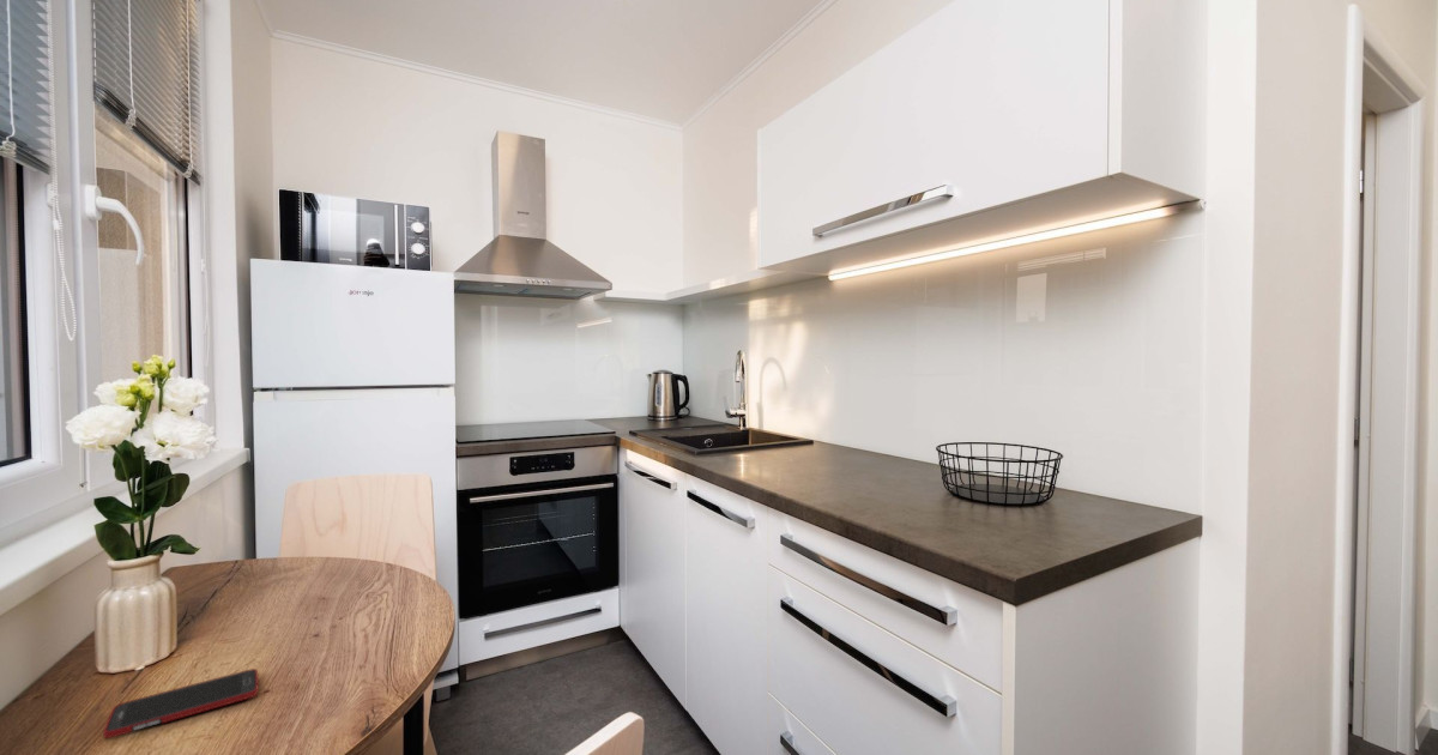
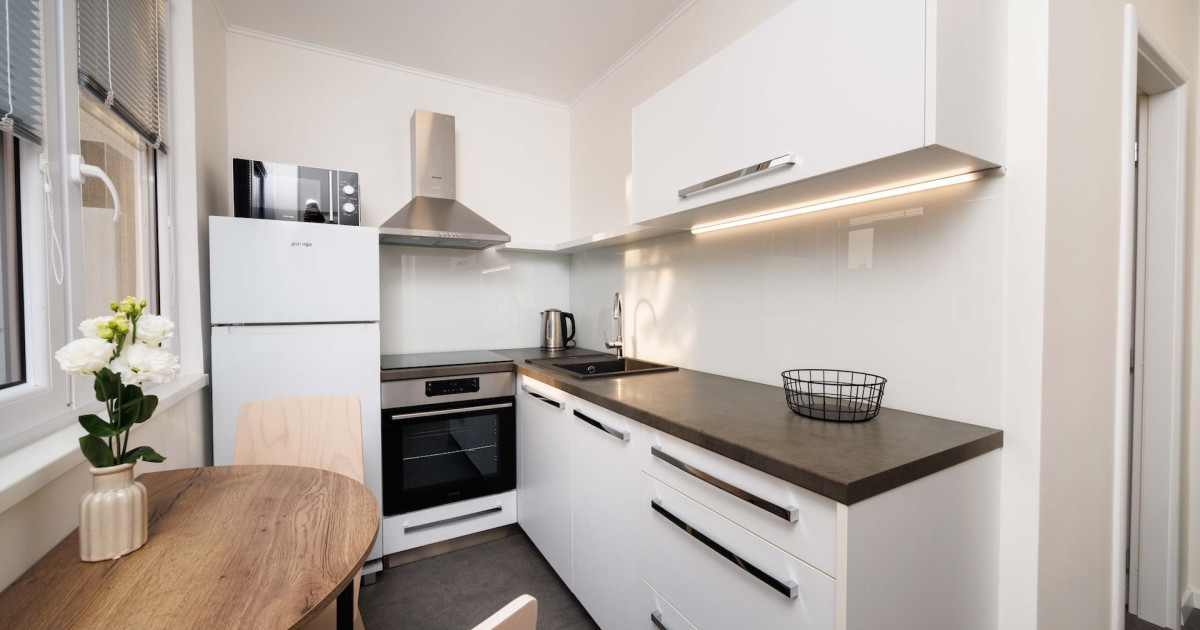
- cell phone [102,668,259,739]
